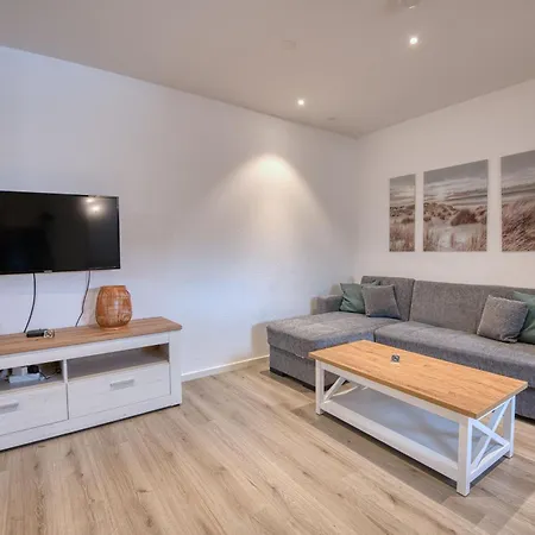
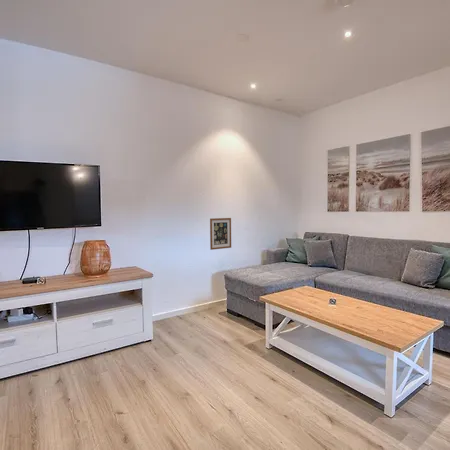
+ wall art [209,217,232,251]
